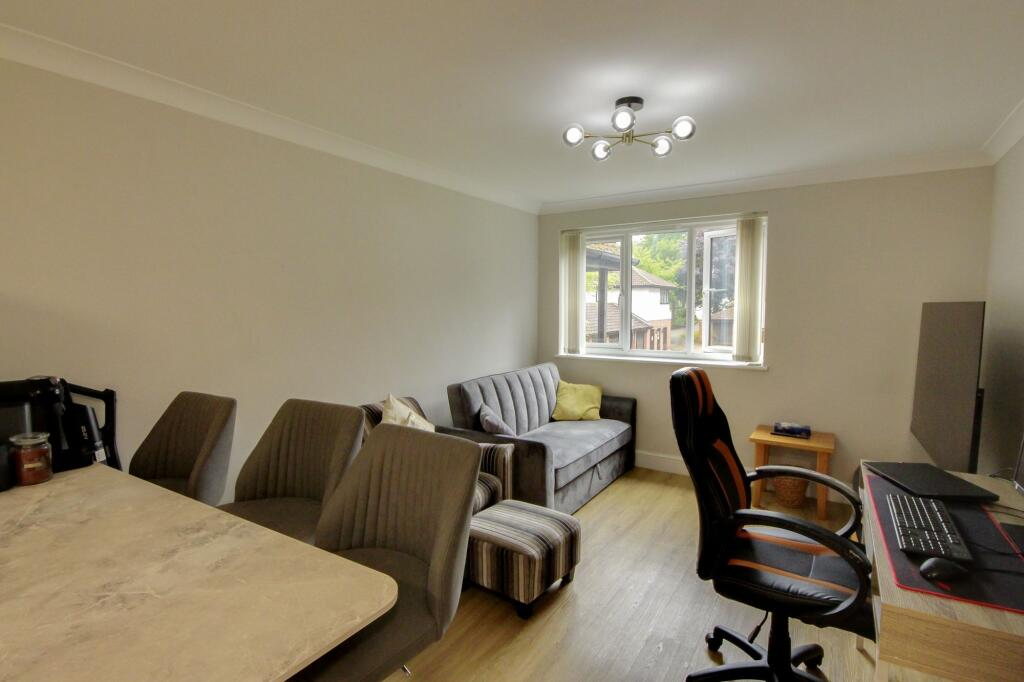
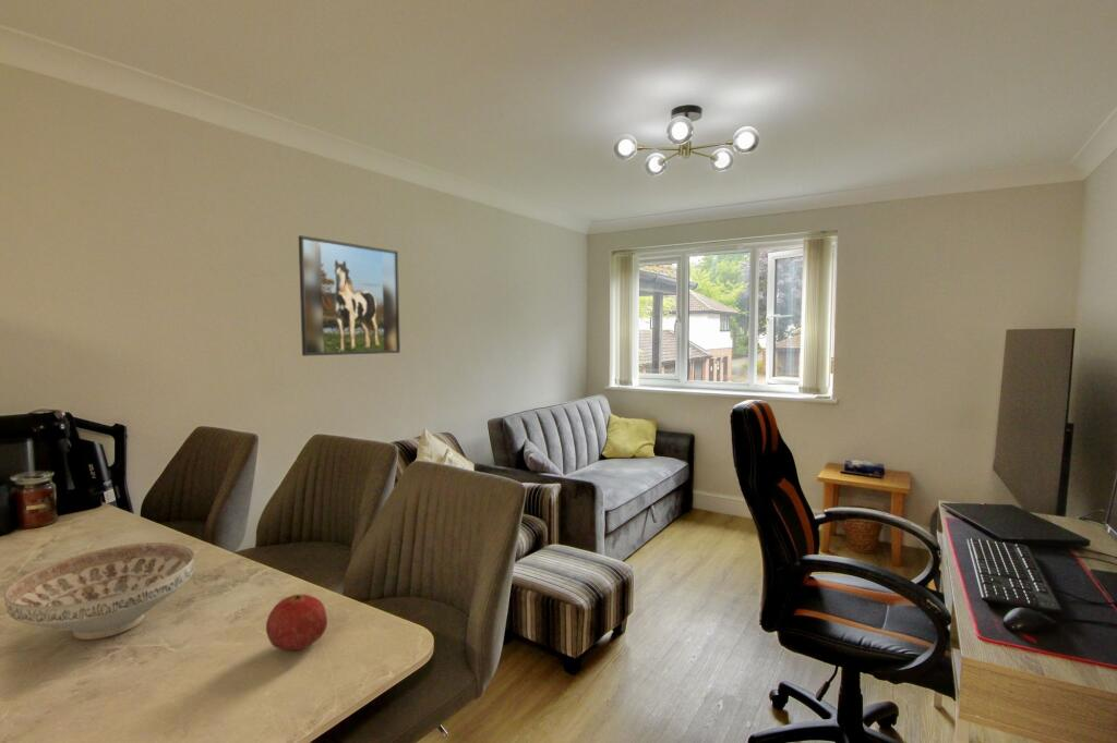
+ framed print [298,234,401,357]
+ decorative bowl [3,541,196,641]
+ fruit [265,594,328,651]
